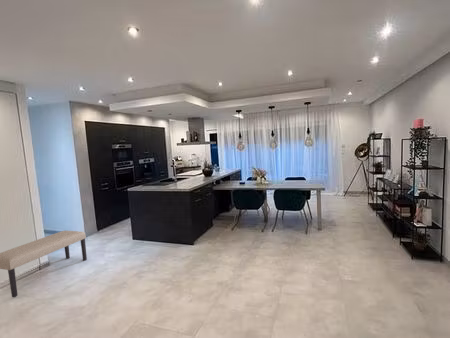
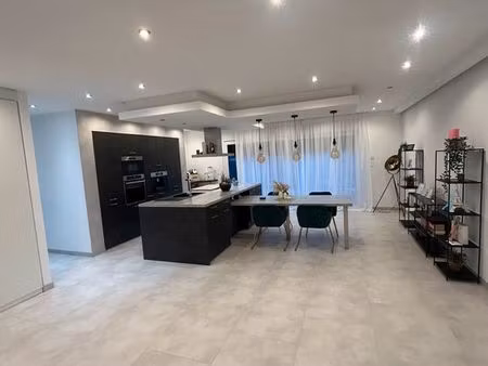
- bench [0,230,88,298]
